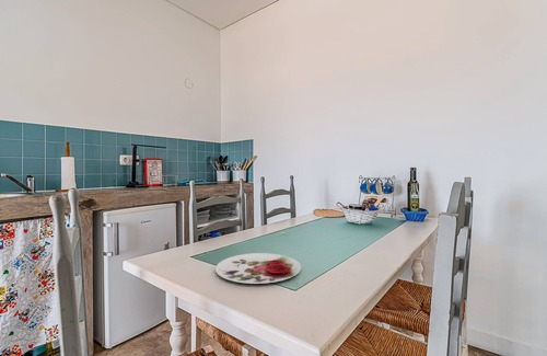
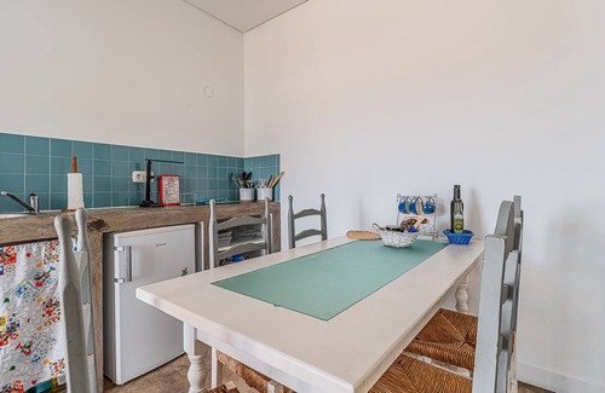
- plate [214,252,302,285]
